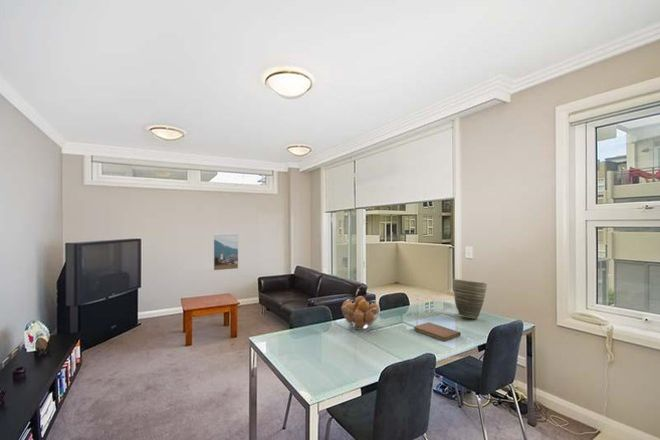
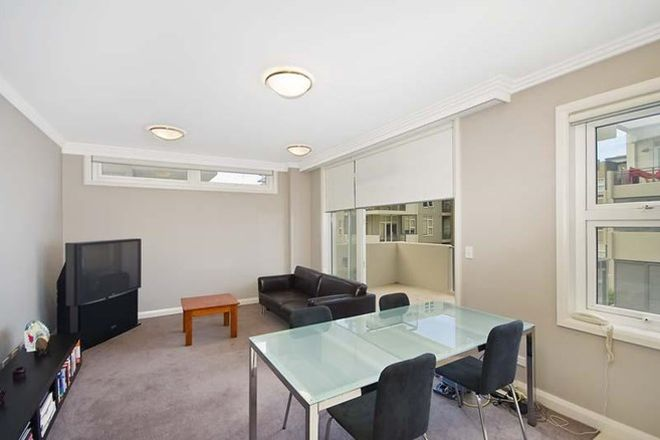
- notebook [413,321,462,342]
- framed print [212,233,239,271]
- fruit basket [340,295,381,331]
- vase [452,278,488,319]
